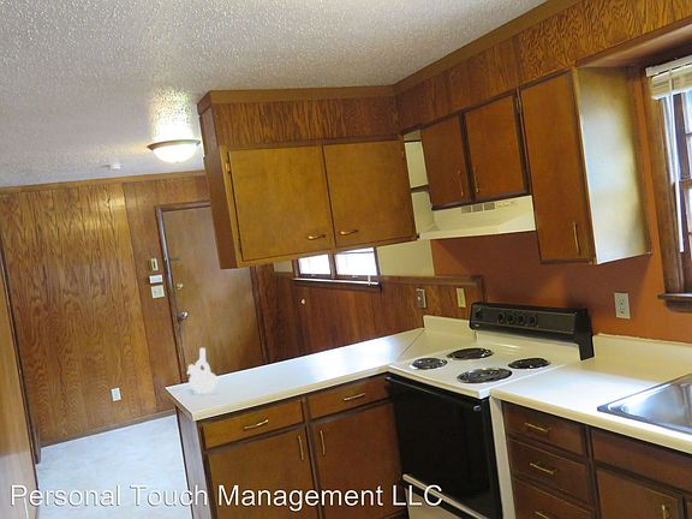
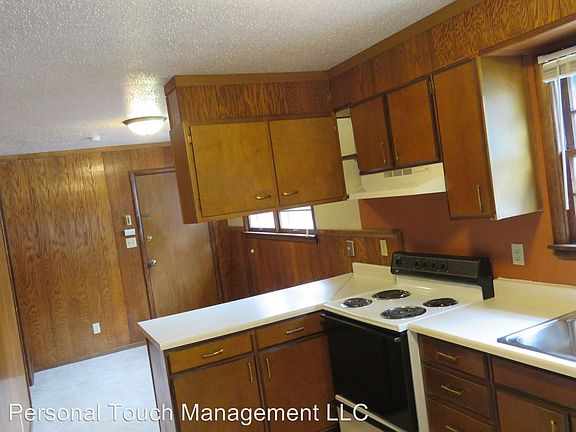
- teapot [186,347,220,394]
